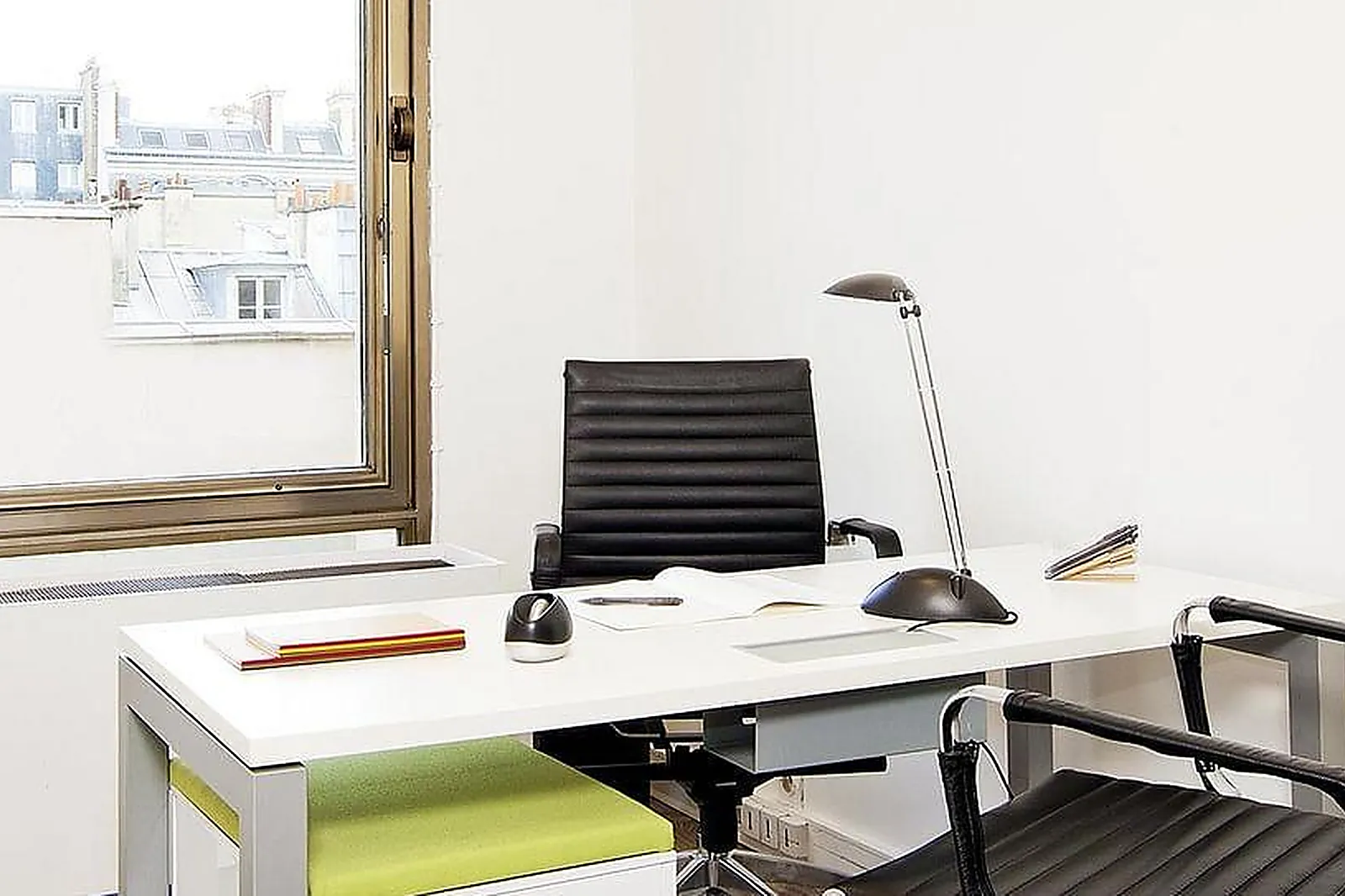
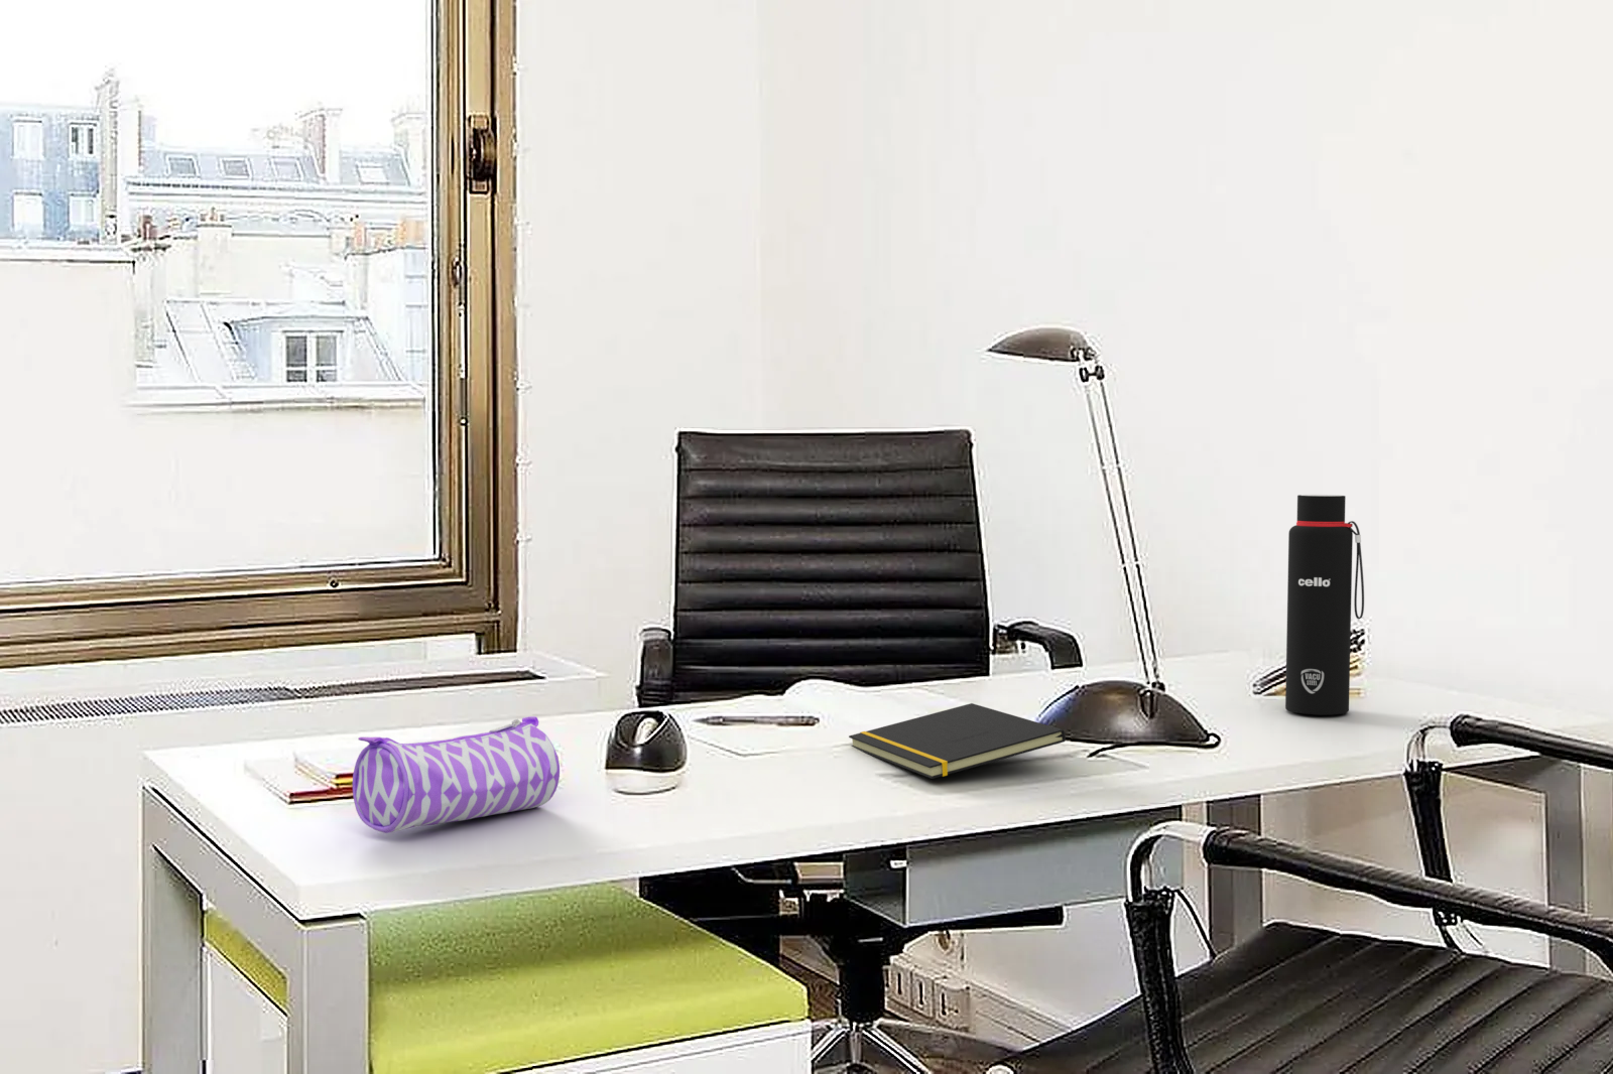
+ pencil case [351,716,560,834]
+ water bottle [1284,494,1365,716]
+ notepad [848,702,1066,780]
